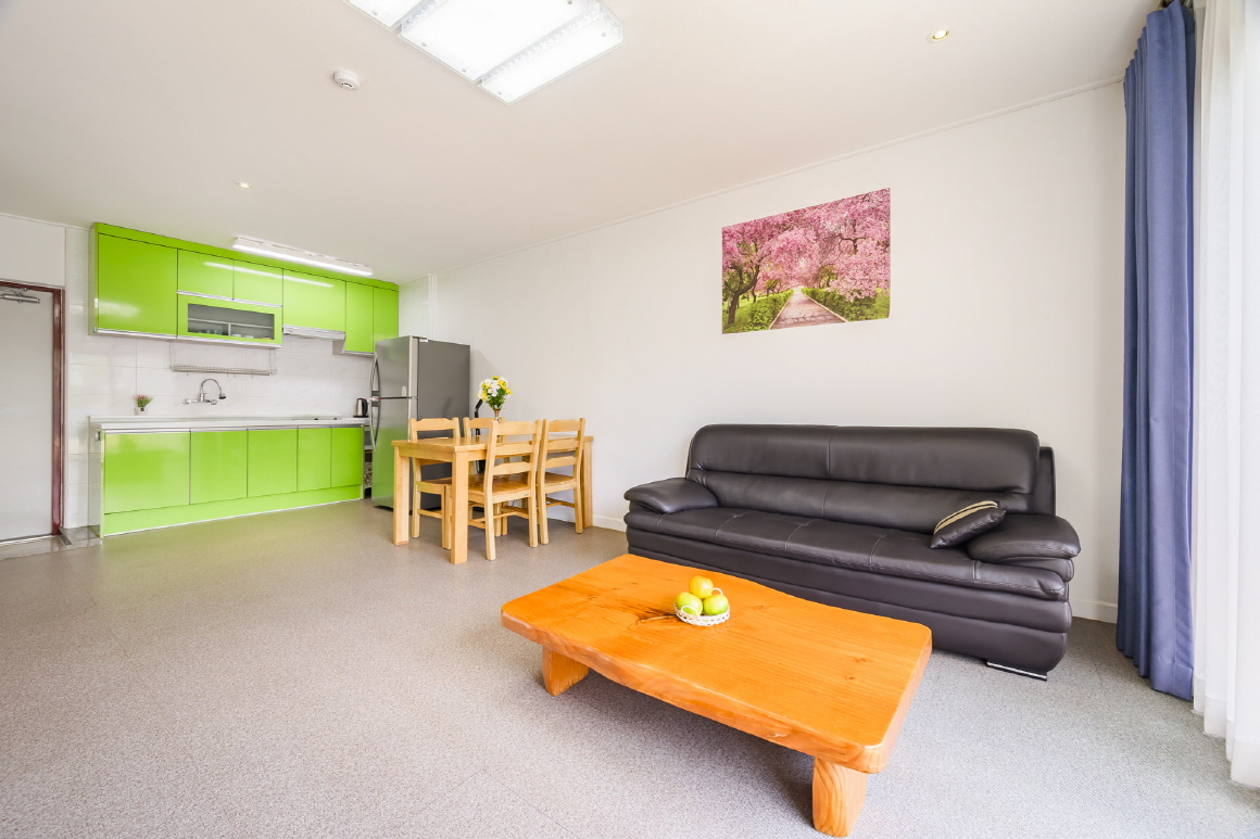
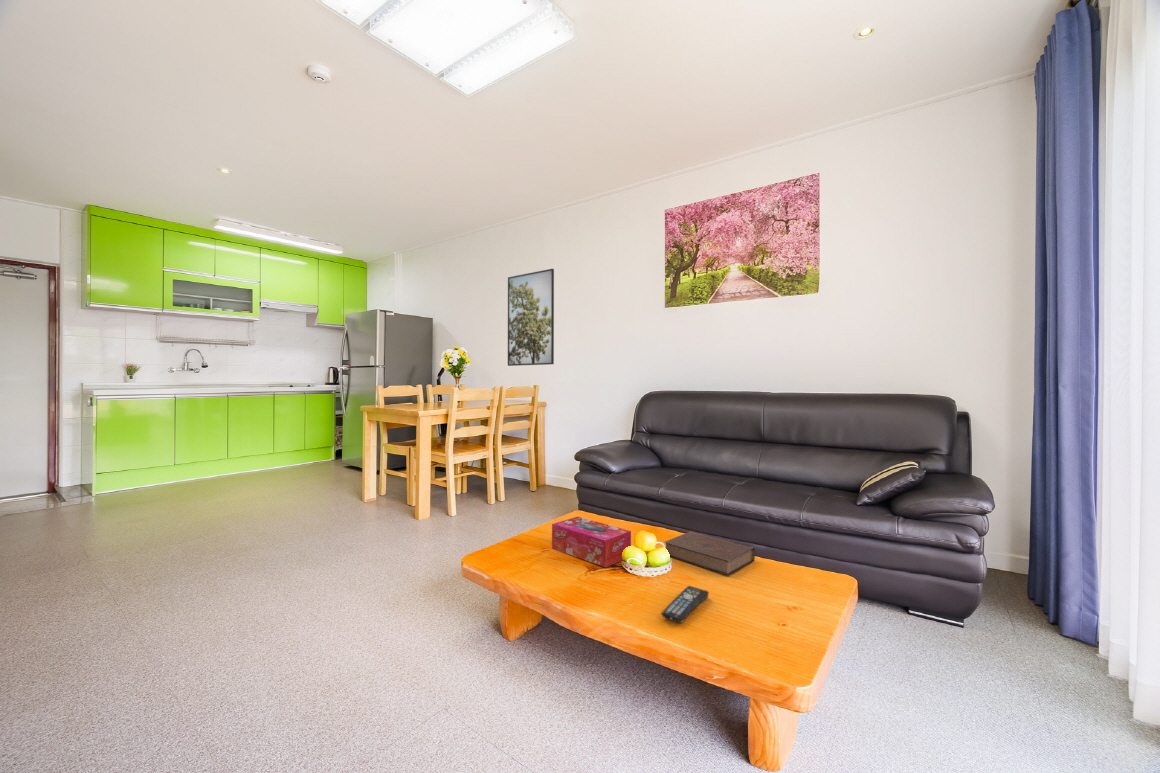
+ tissue box [551,516,632,568]
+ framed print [507,268,555,367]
+ book [664,531,756,576]
+ remote control [660,585,710,624]
